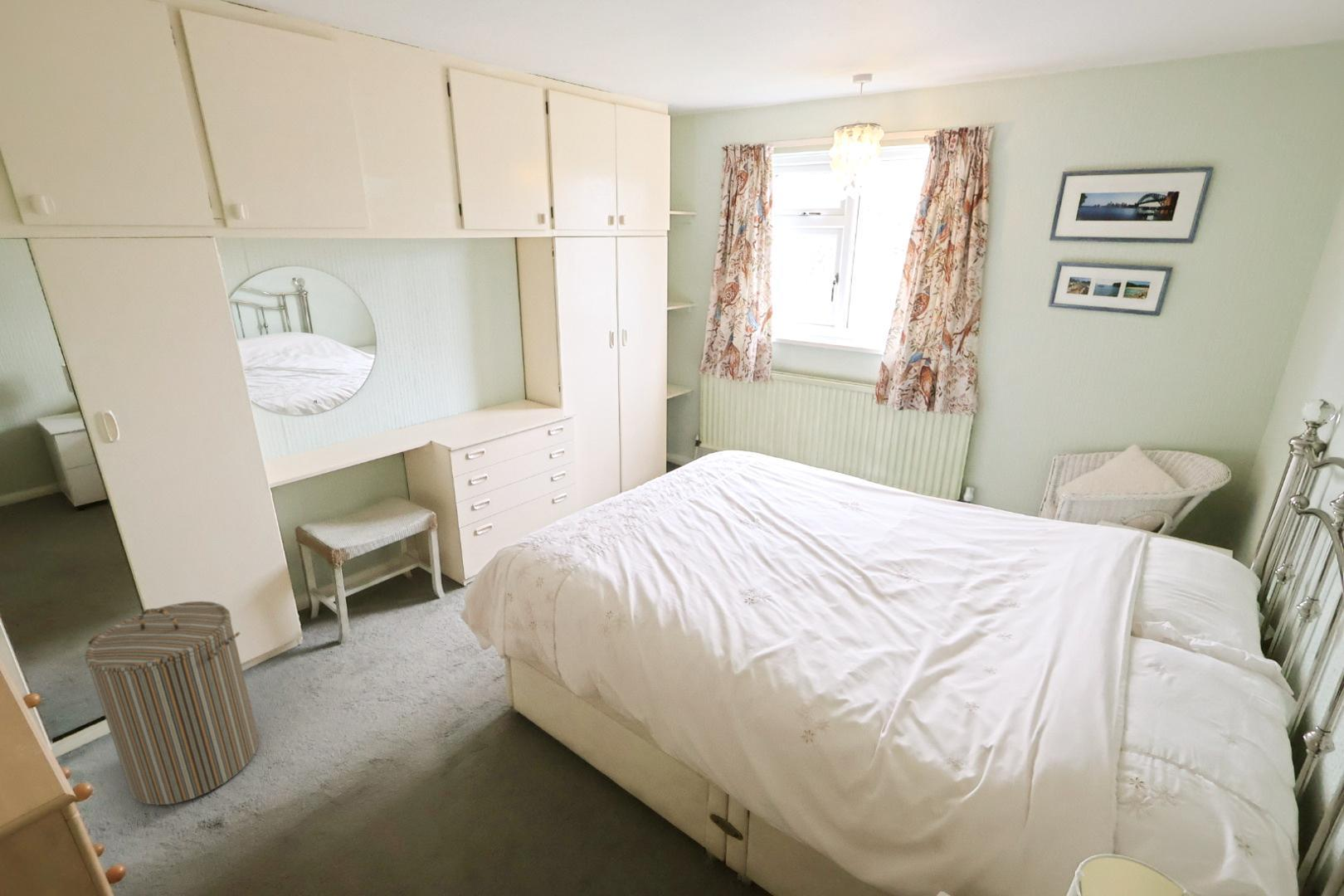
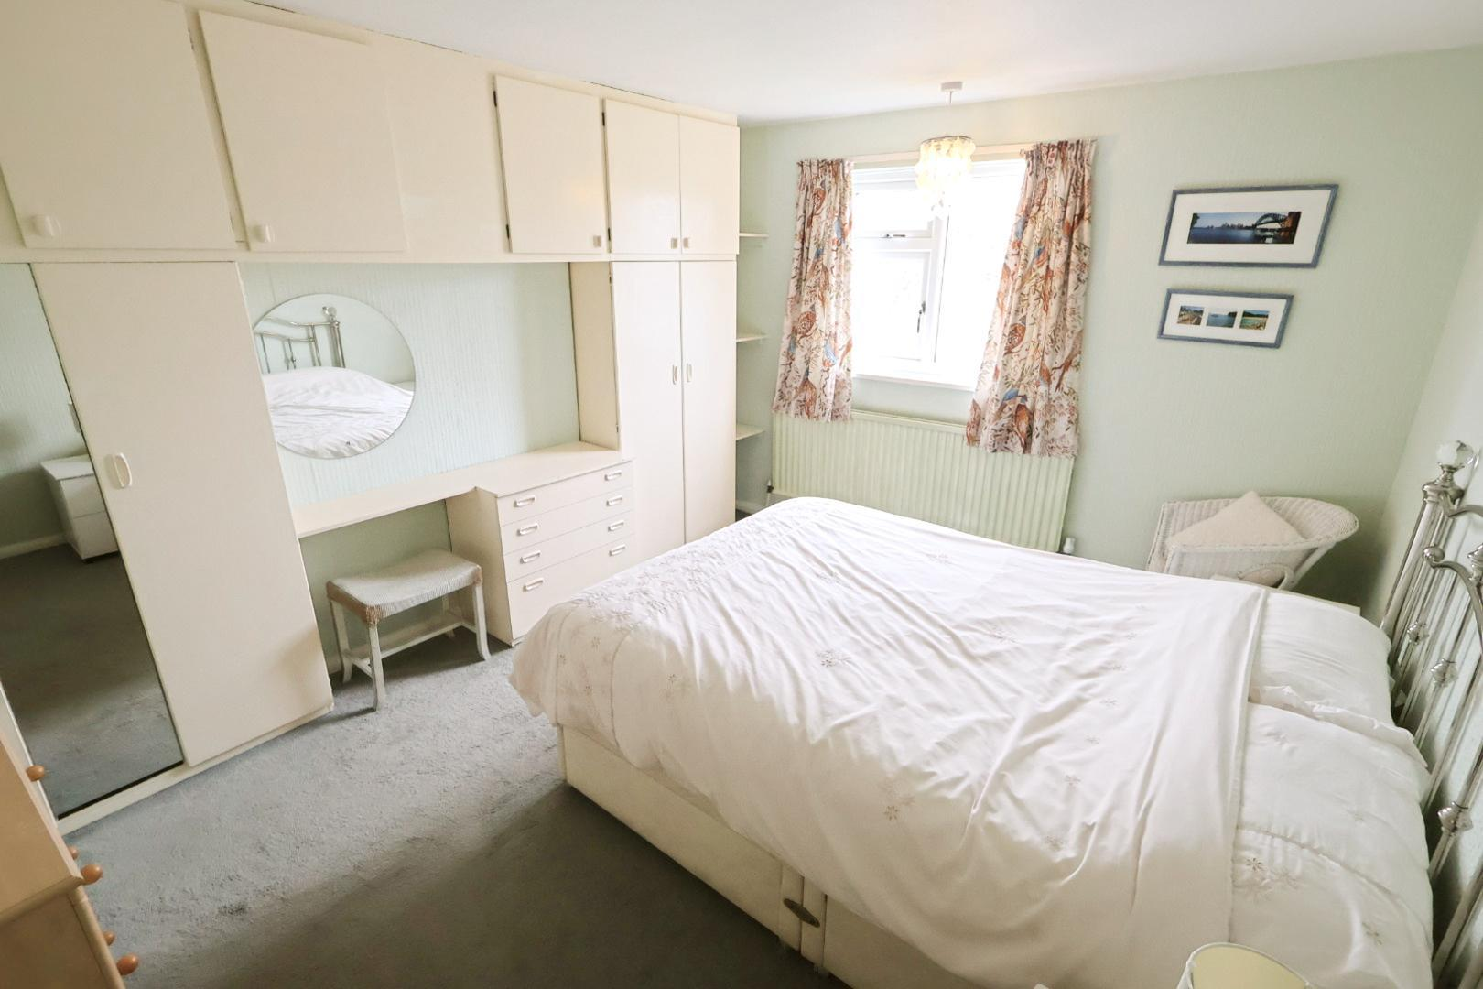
- laundry hamper [84,601,260,806]
